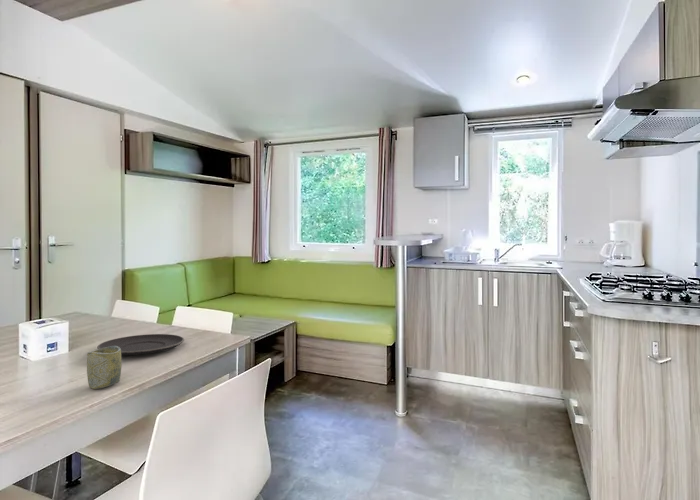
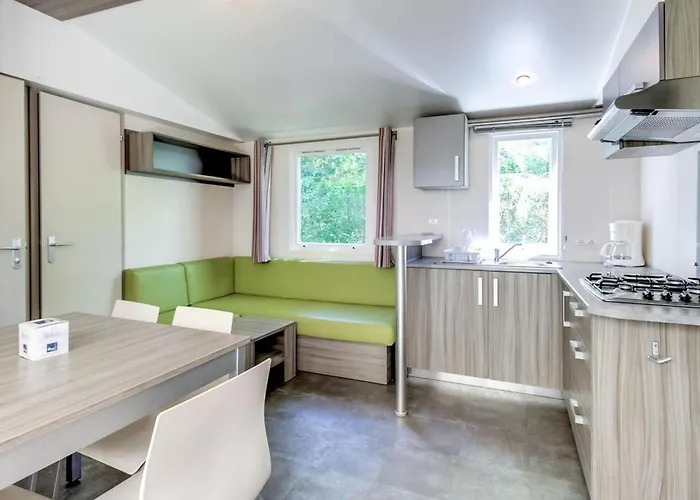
- cup [86,346,123,390]
- plate [96,333,185,356]
